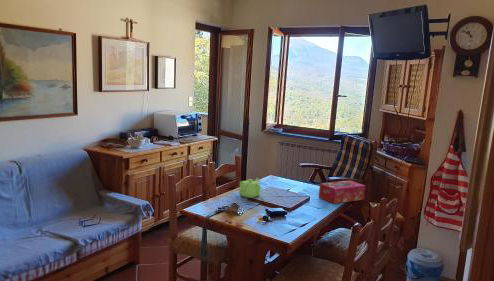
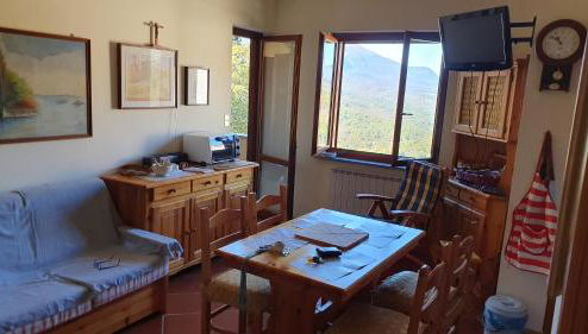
- teapot [238,177,262,199]
- tissue box [318,179,367,205]
